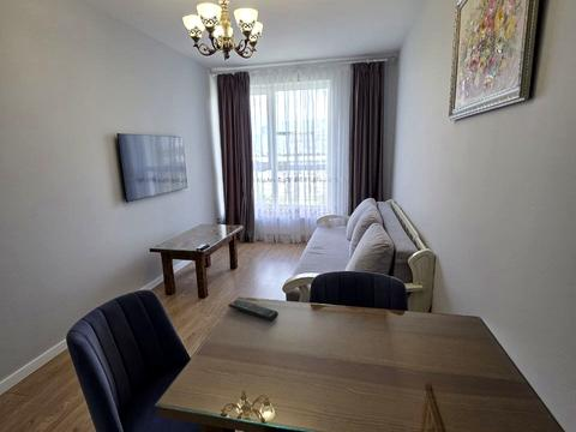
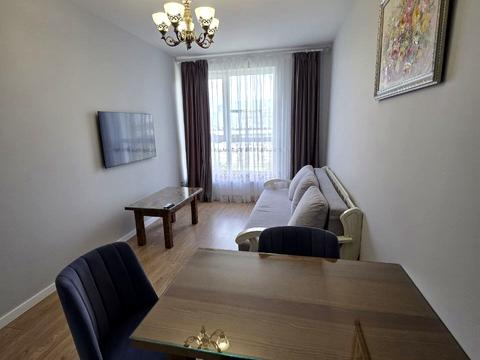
- remote control [227,299,280,322]
